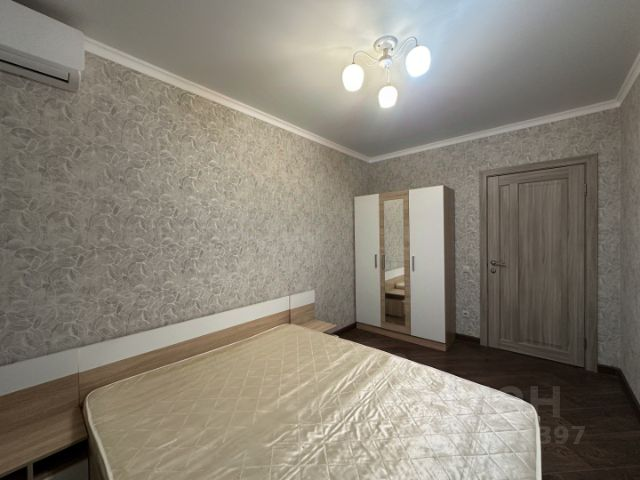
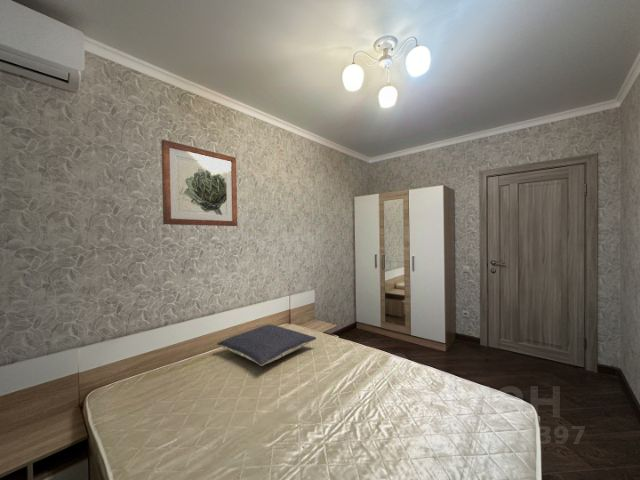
+ wall art [160,139,238,227]
+ pillow [216,323,317,367]
